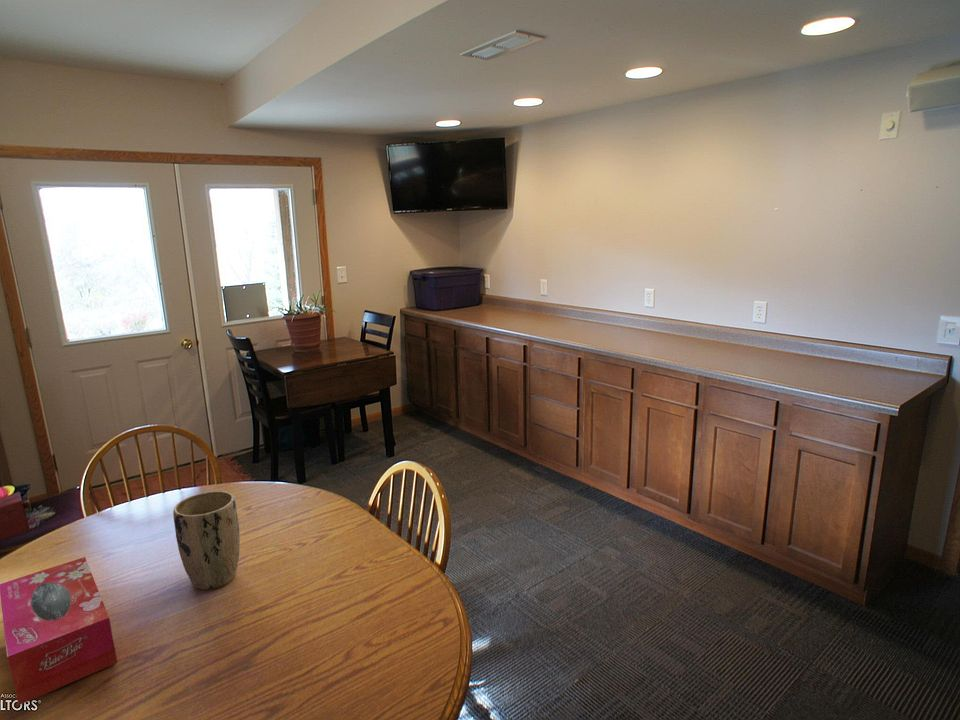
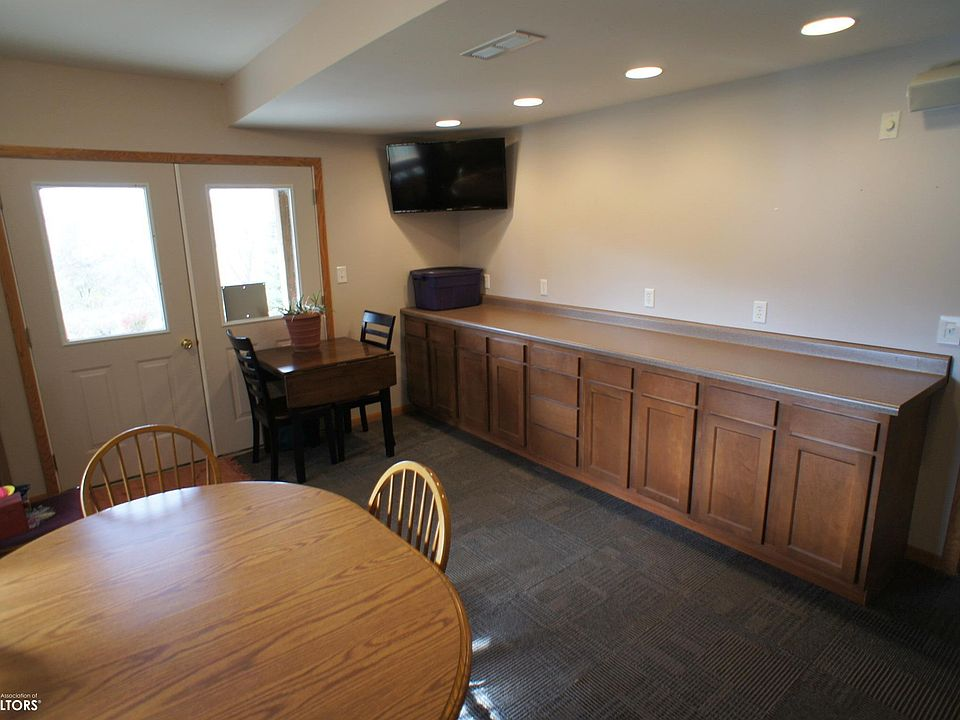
- tissue box [0,556,118,706]
- plant pot [172,490,241,591]
